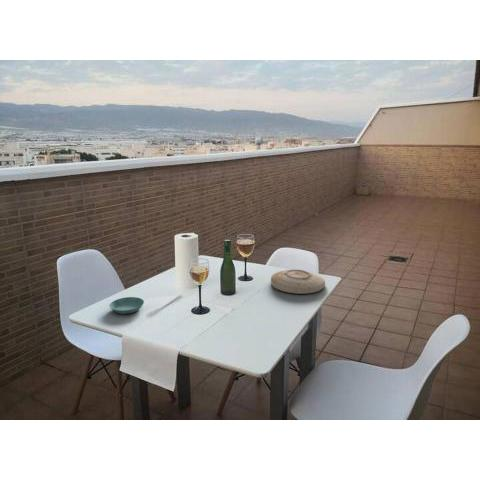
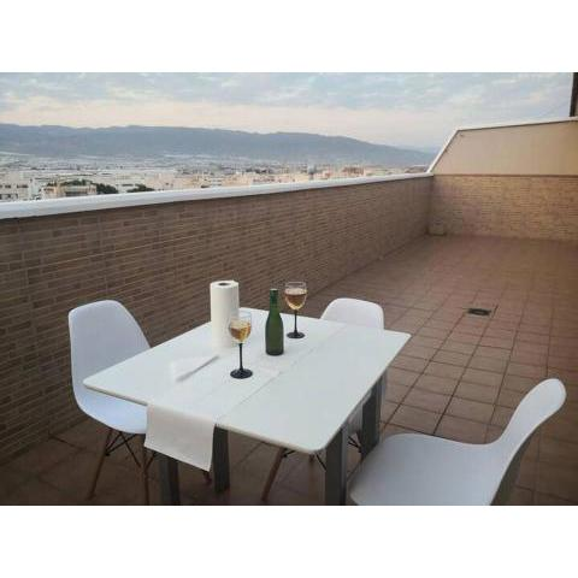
- plate [270,269,326,295]
- saucer [109,296,145,315]
